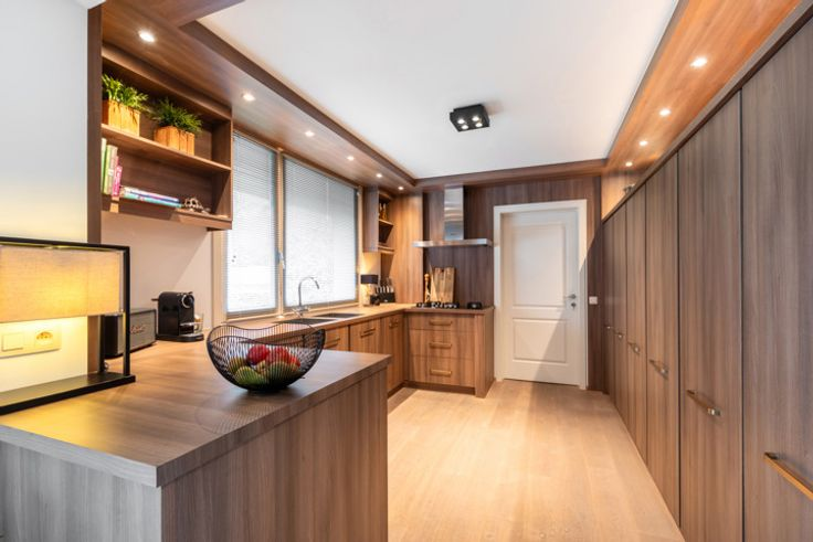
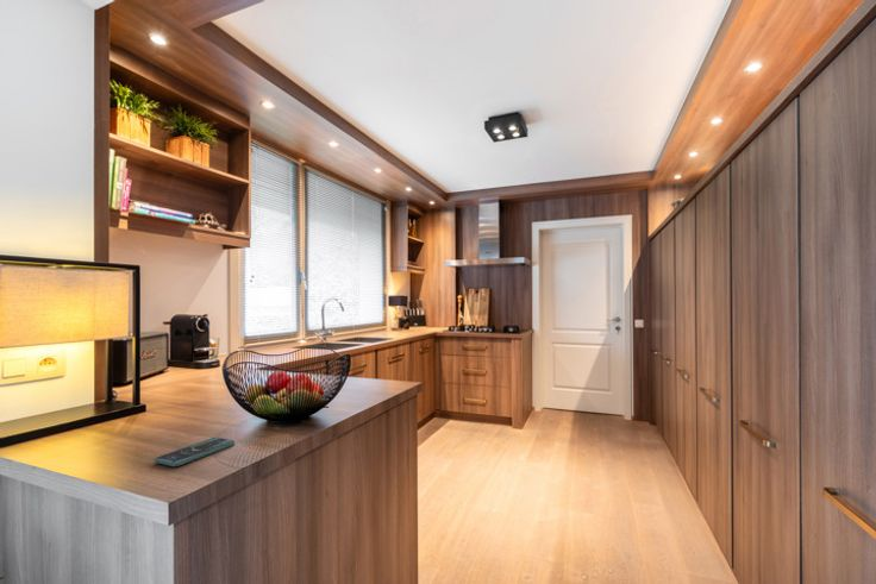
+ smartphone [154,437,236,467]
